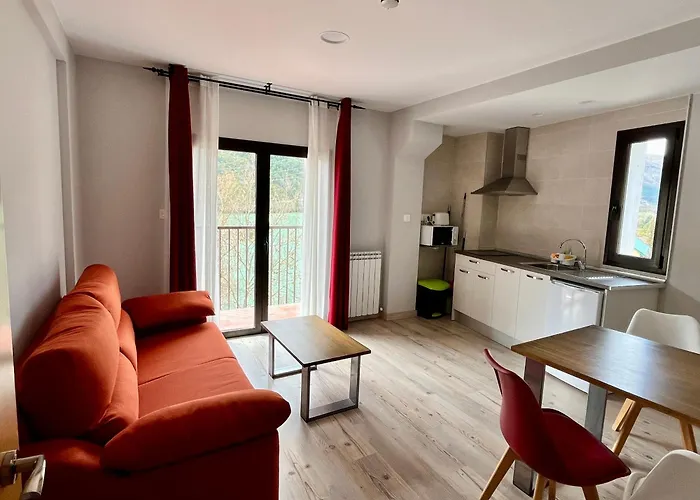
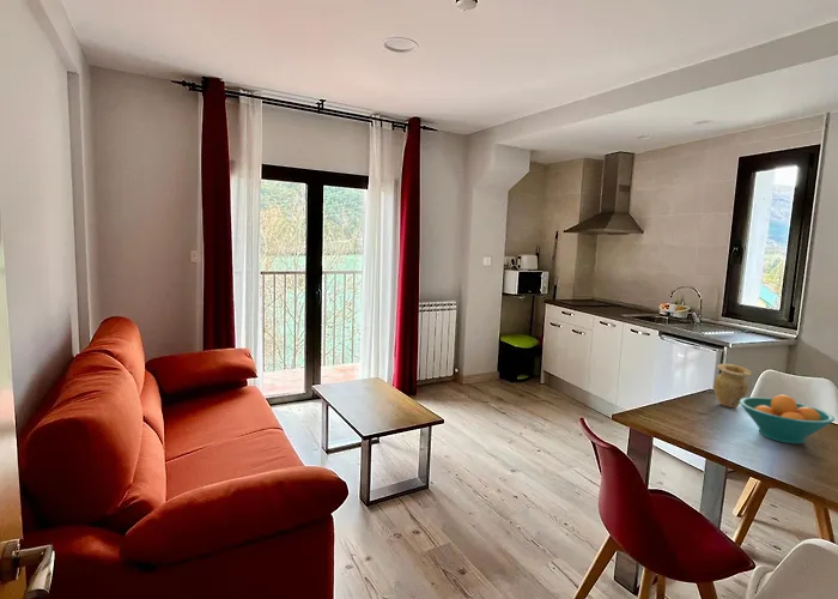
+ vase [713,363,753,409]
+ fruit bowl [739,394,836,444]
